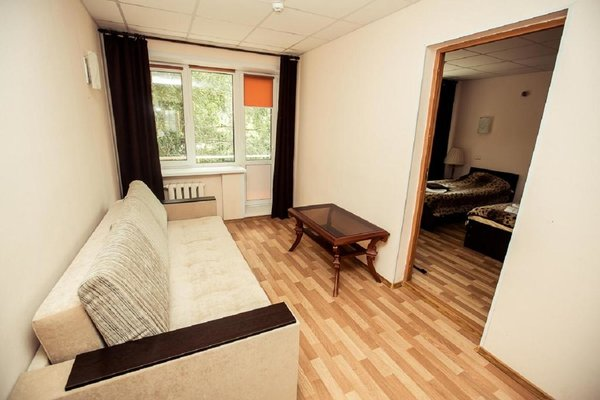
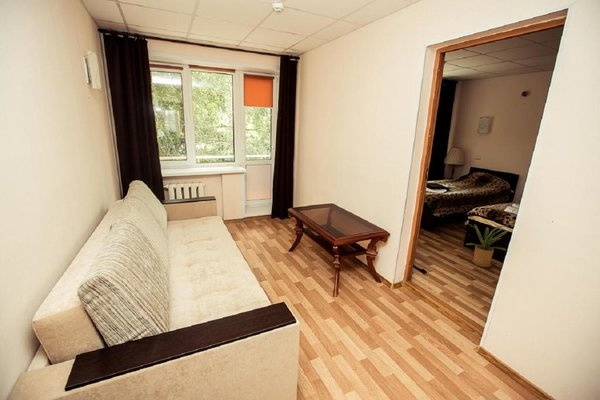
+ house plant [465,222,509,268]
